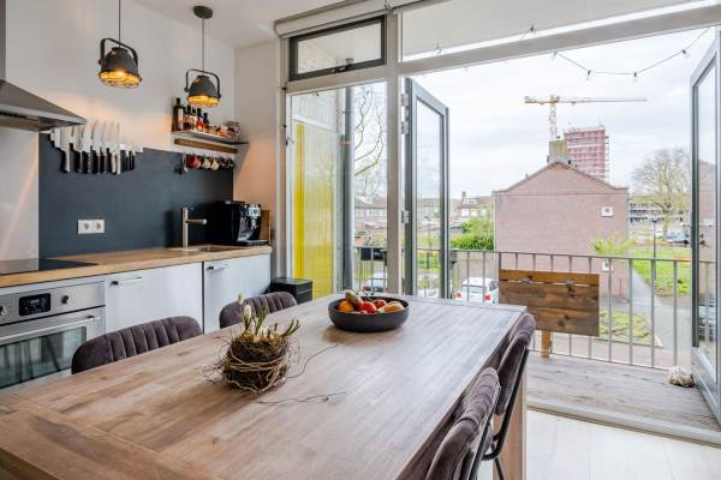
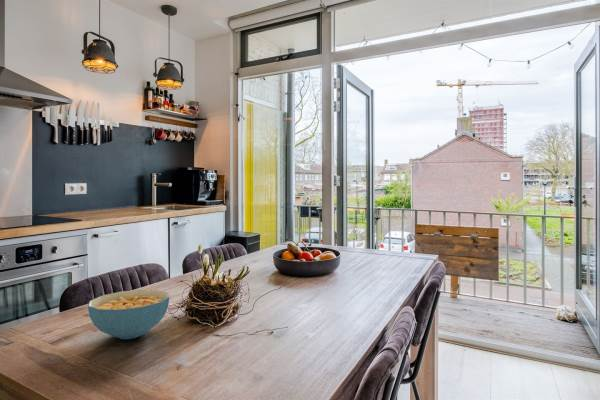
+ cereal bowl [87,289,170,340]
